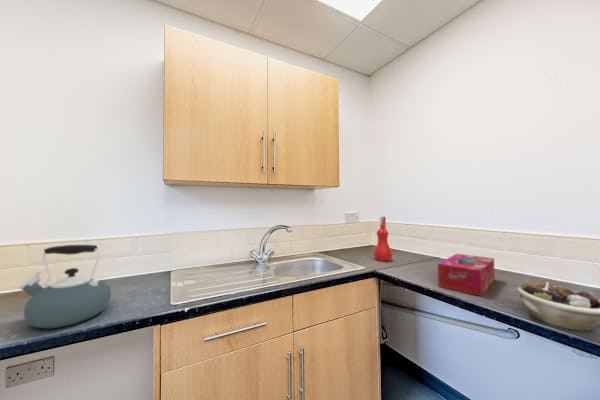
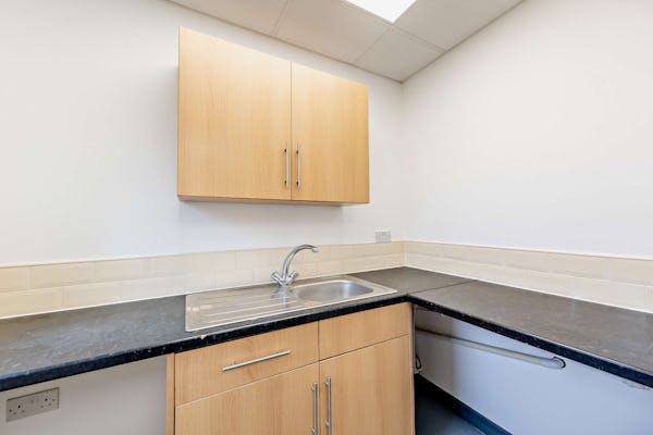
- tissue box [437,253,496,297]
- kettle [18,244,112,329]
- spray bottle [373,215,393,262]
- succulent planter [516,281,600,331]
